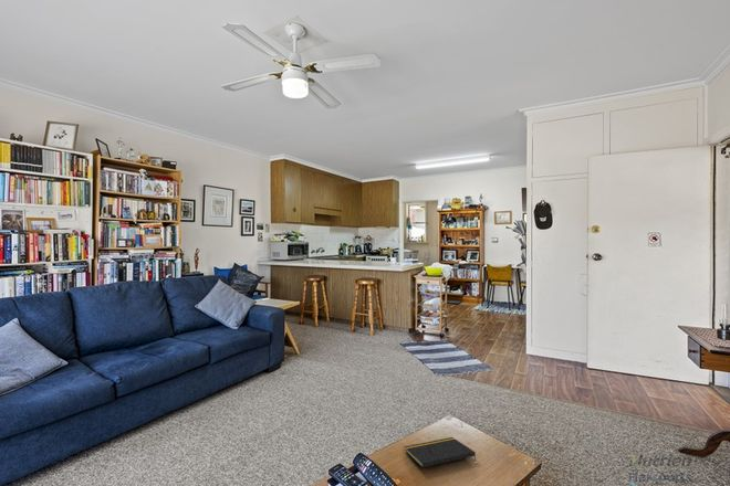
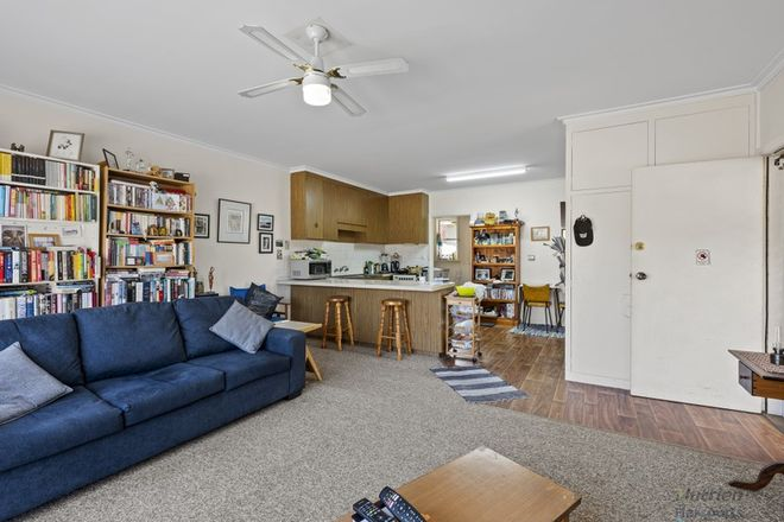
- notepad [404,436,477,468]
